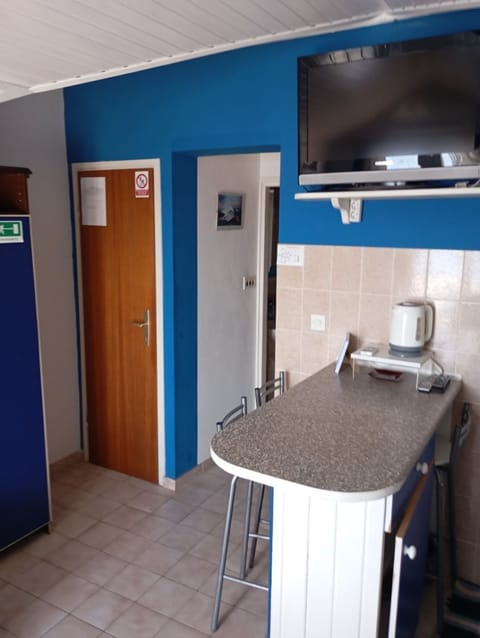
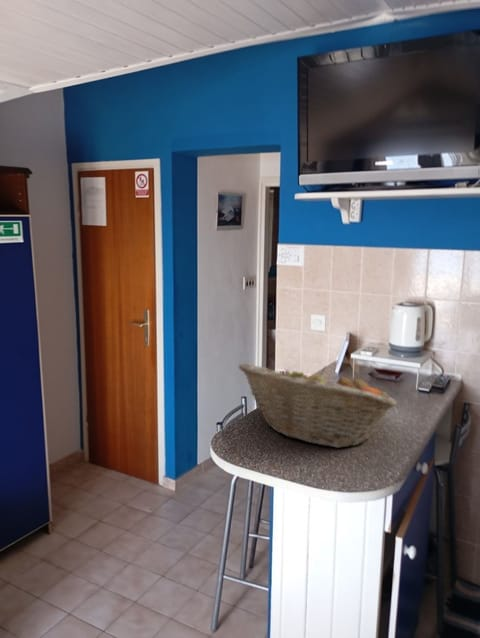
+ fruit basket [237,362,398,449]
